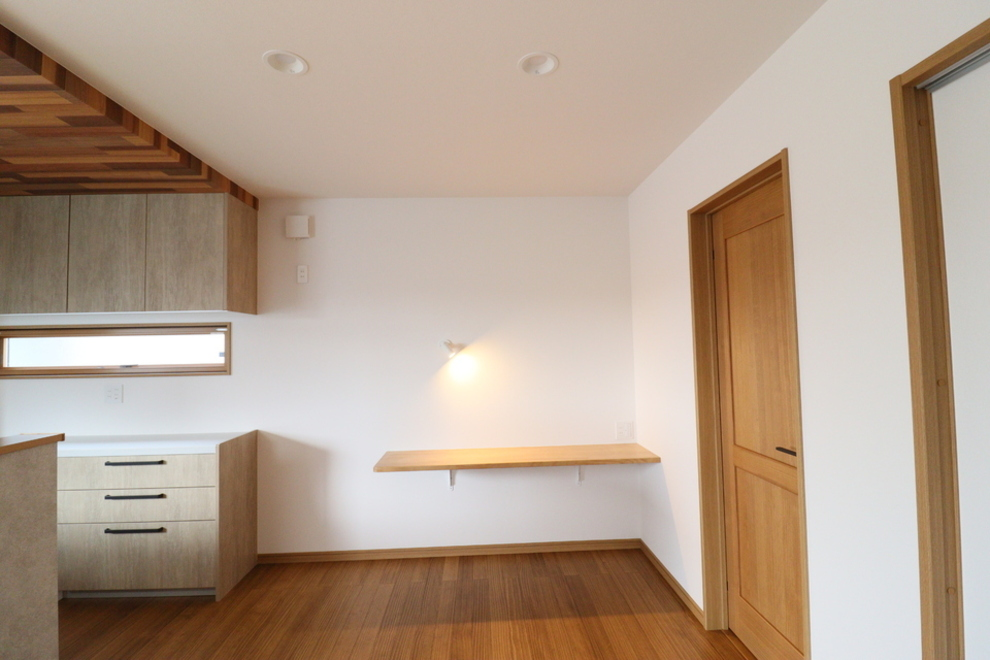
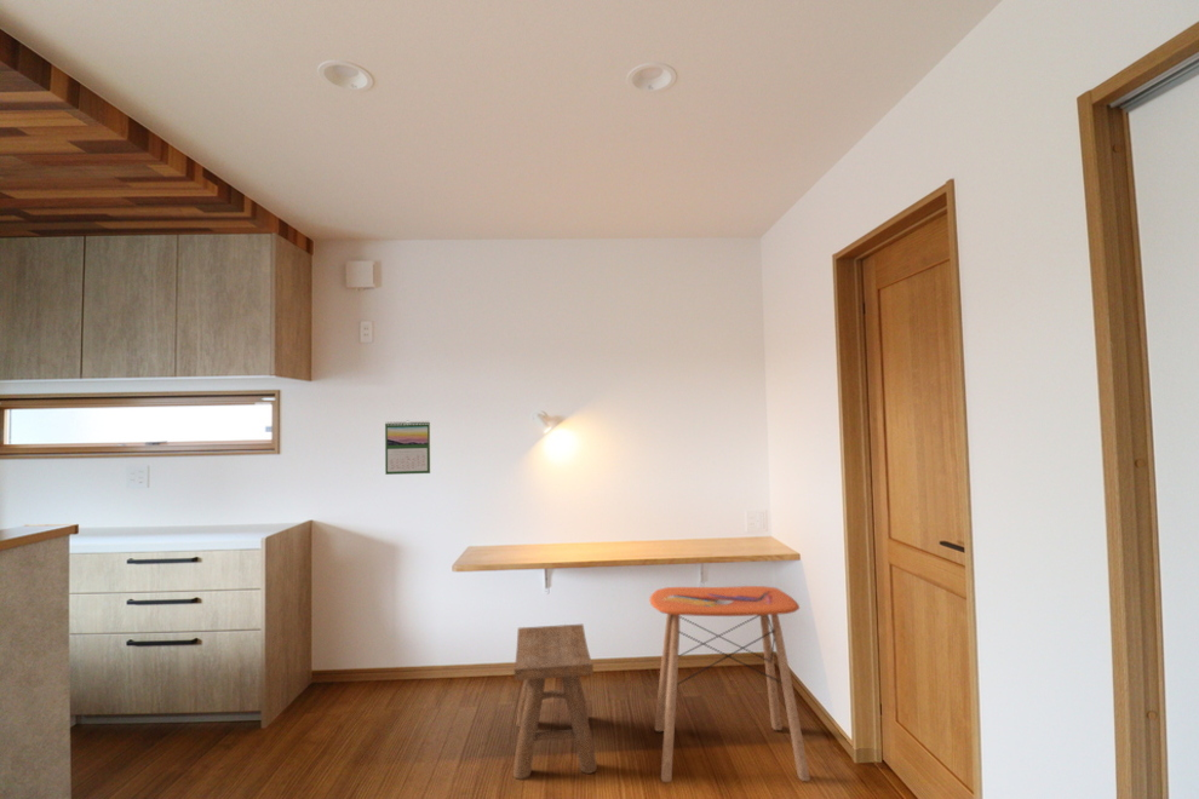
+ calendar [384,419,431,476]
+ stool [512,623,598,781]
+ side table [649,585,811,783]
